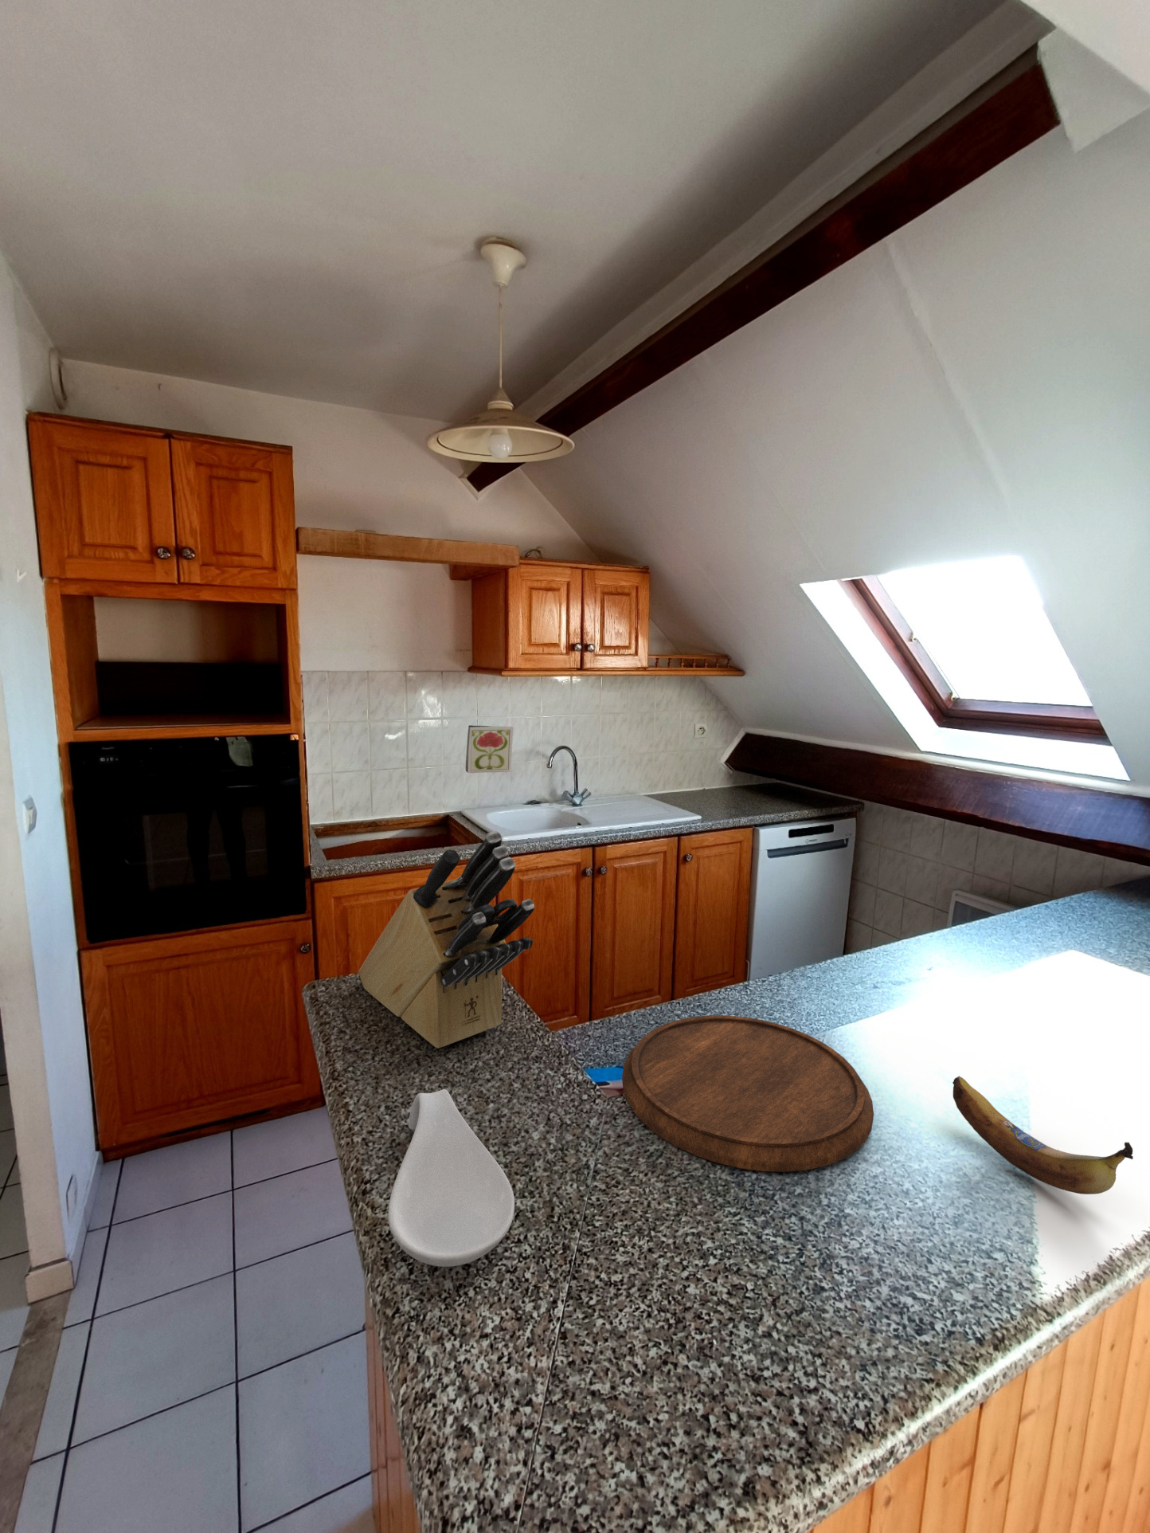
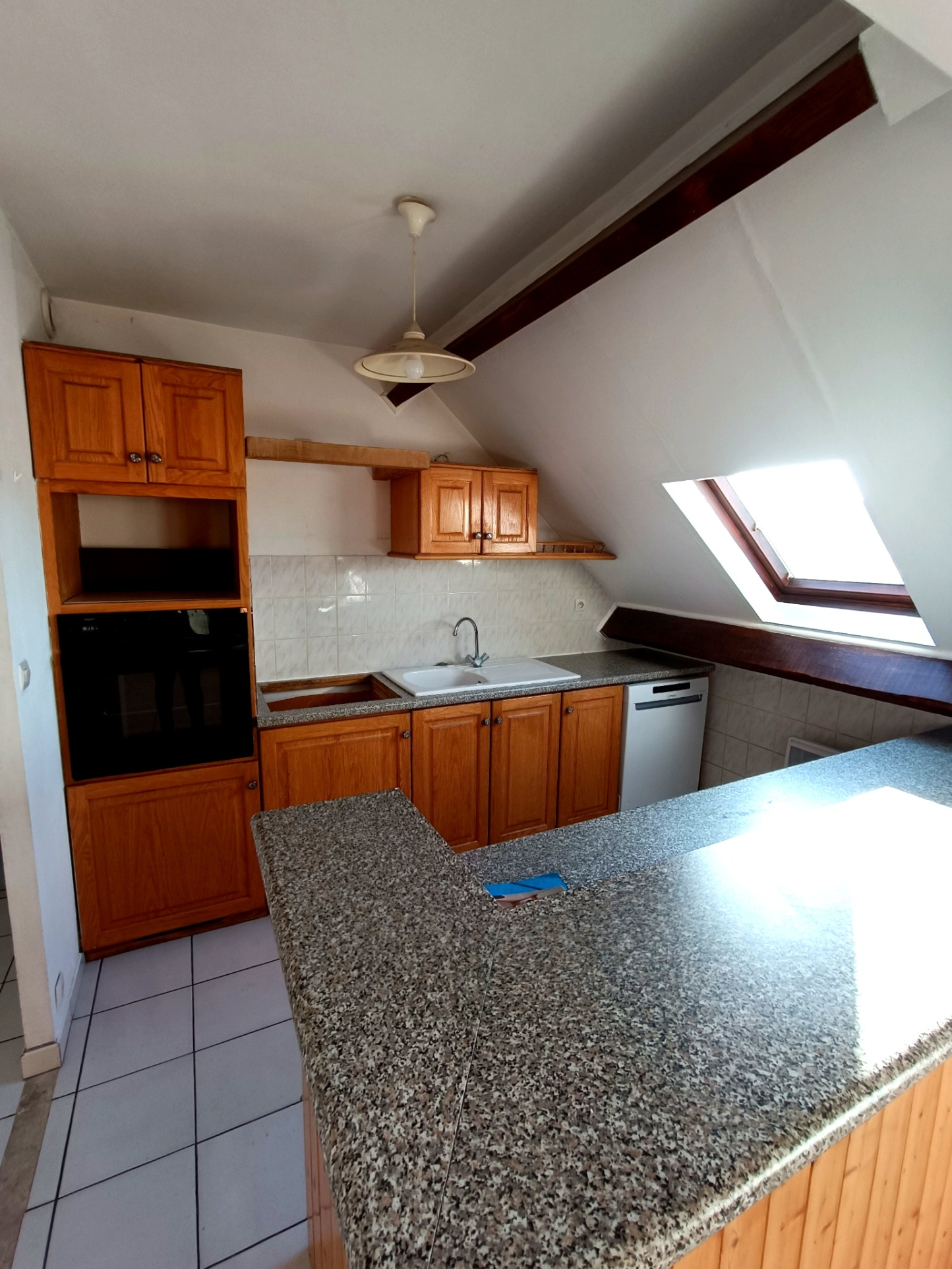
- spoon rest [388,1088,516,1267]
- cutting board [621,1015,875,1173]
- banana [952,1075,1134,1195]
- decorative tile [465,725,513,773]
- knife block [358,830,535,1049]
